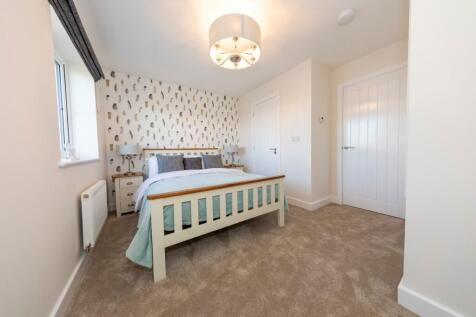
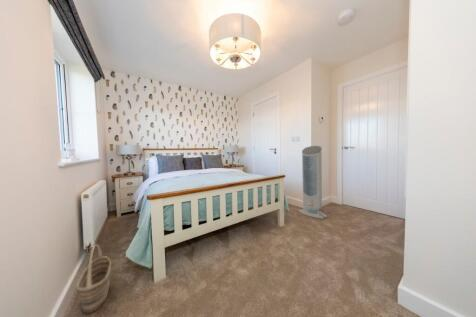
+ air purifier [298,145,328,220]
+ basket [76,243,112,315]
